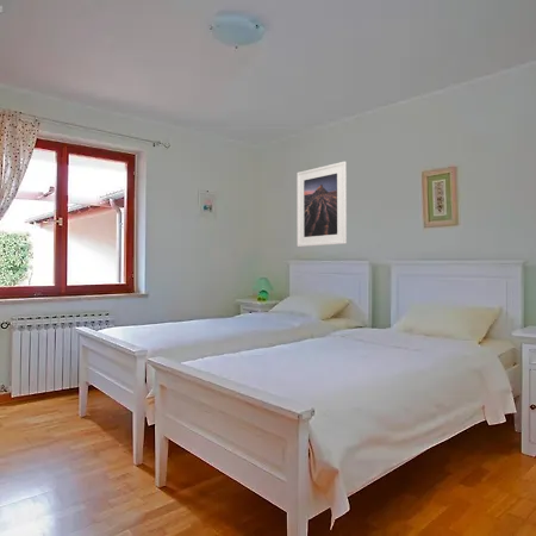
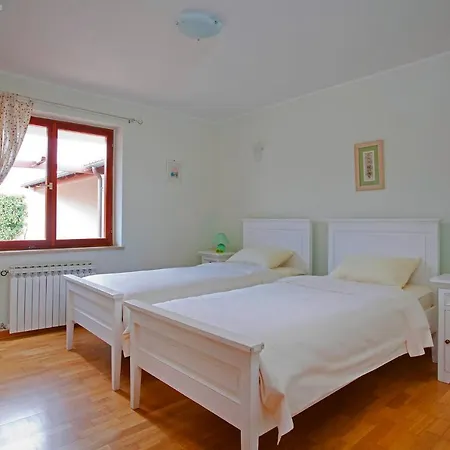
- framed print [295,161,348,248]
